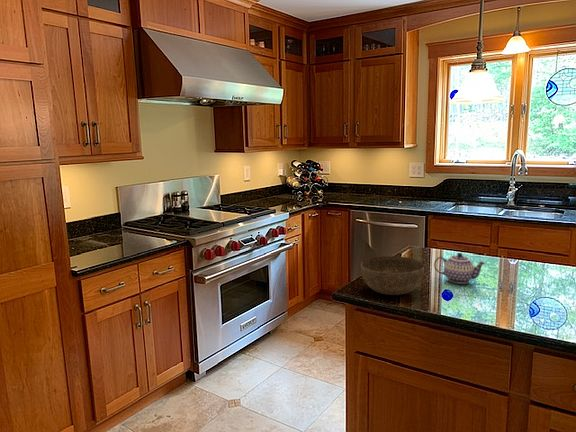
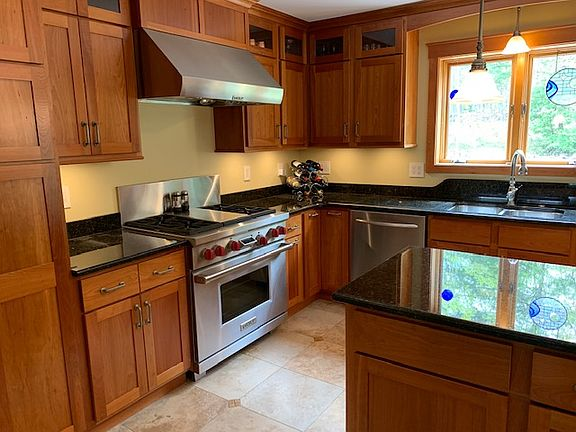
- teapot [433,252,487,285]
- bowl [360,255,425,296]
